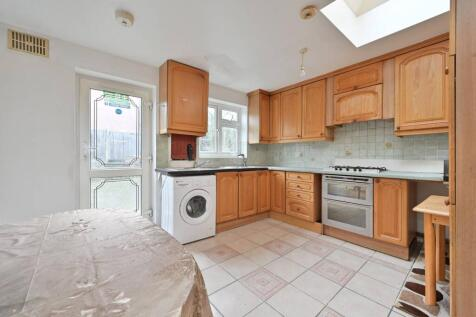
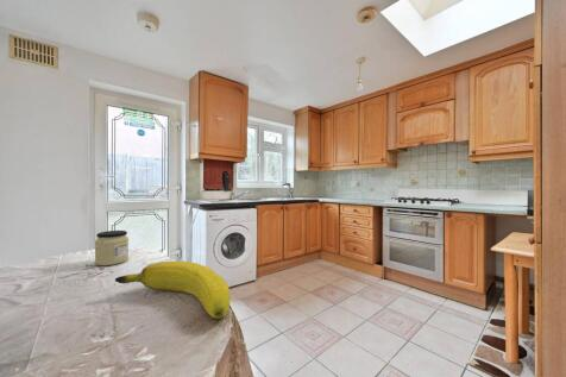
+ jar [94,230,130,266]
+ fruit [114,260,232,320]
